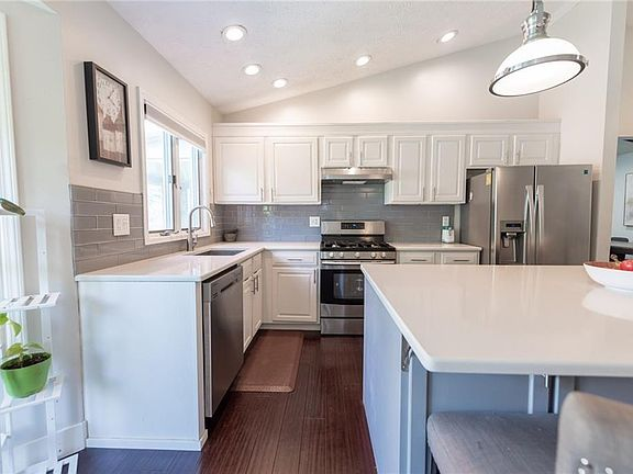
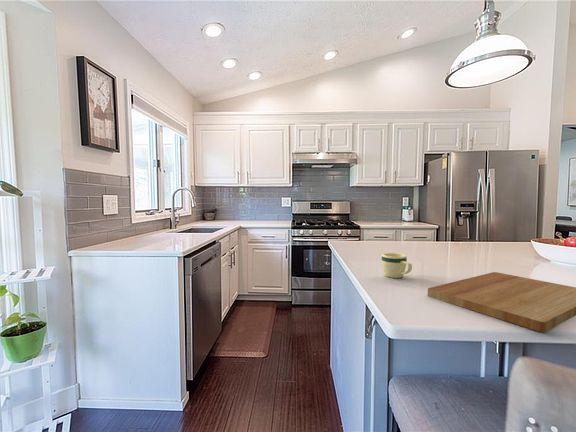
+ mug [381,252,413,279]
+ cutting board [427,271,576,333]
